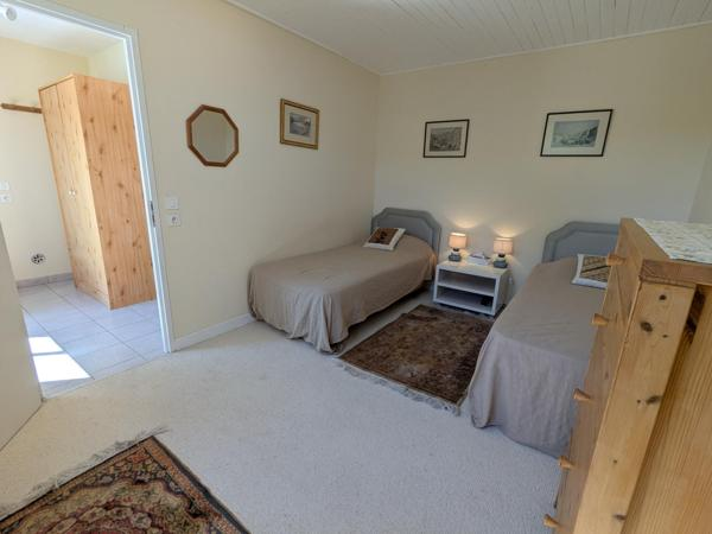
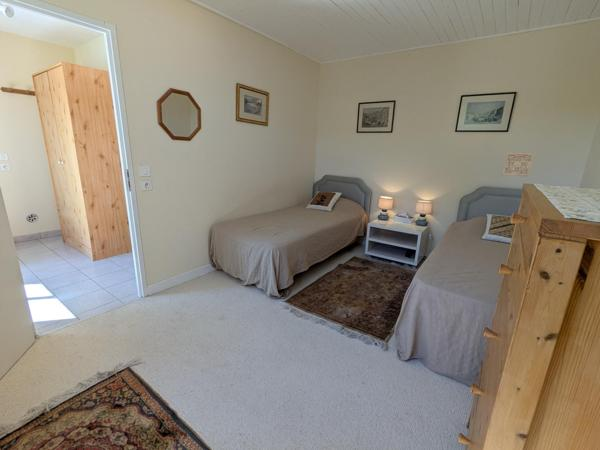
+ wall ornament [501,151,535,177]
